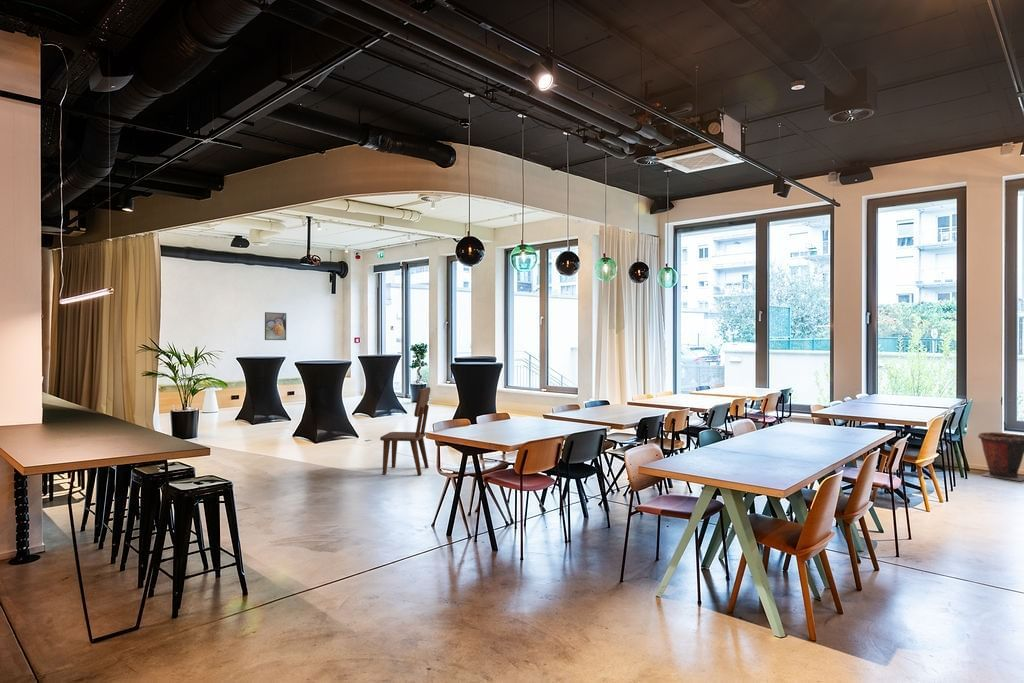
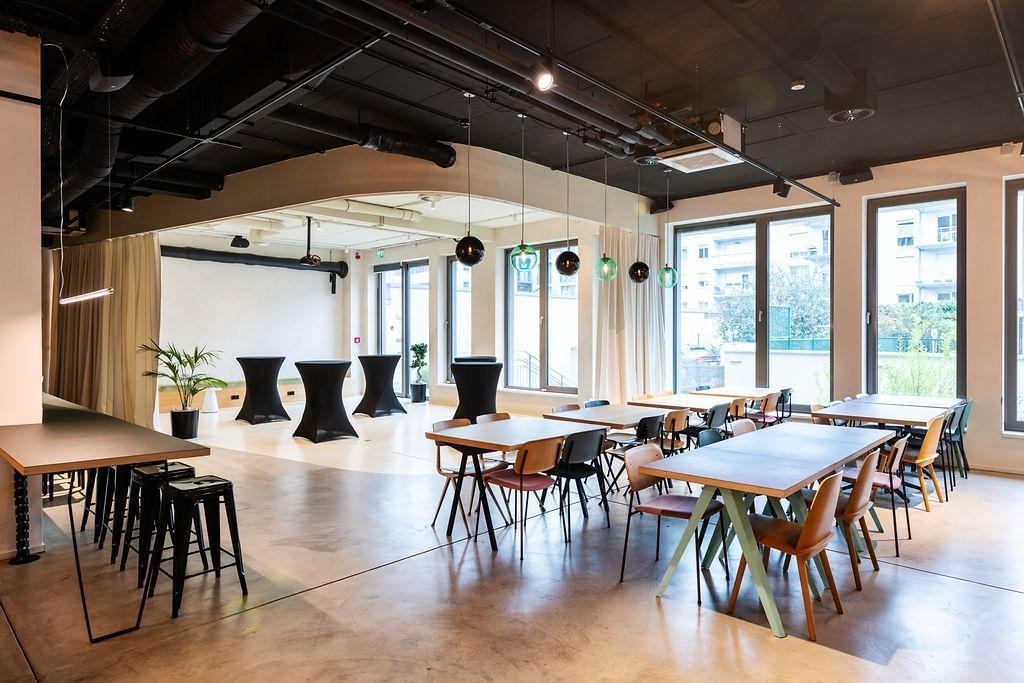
- dining chair [379,386,431,476]
- waste bin [977,431,1024,482]
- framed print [264,311,287,341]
